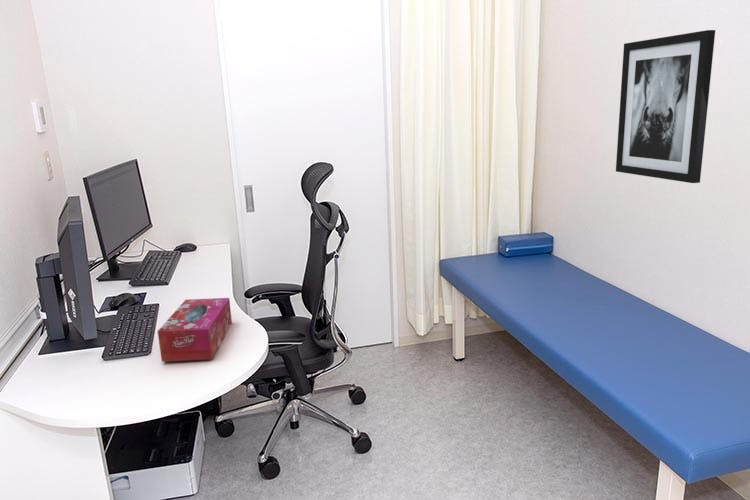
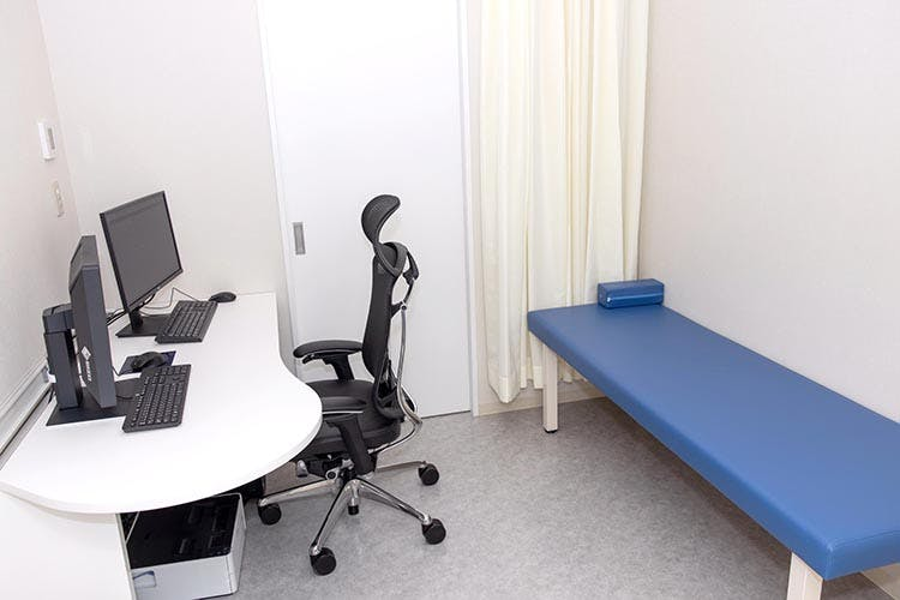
- wall art [615,29,716,184]
- tissue box [157,297,233,363]
